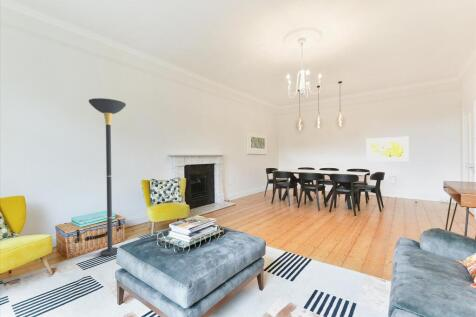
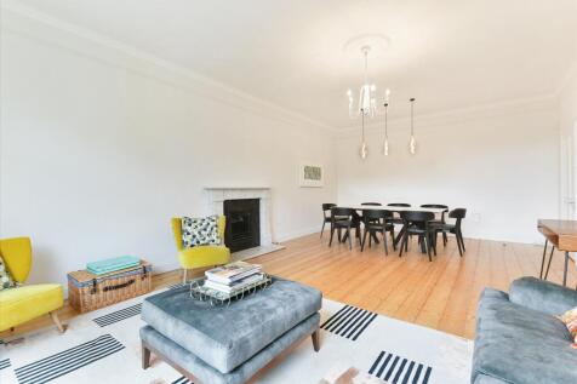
- floor lamp [88,97,127,257]
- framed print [365,136,410,162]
